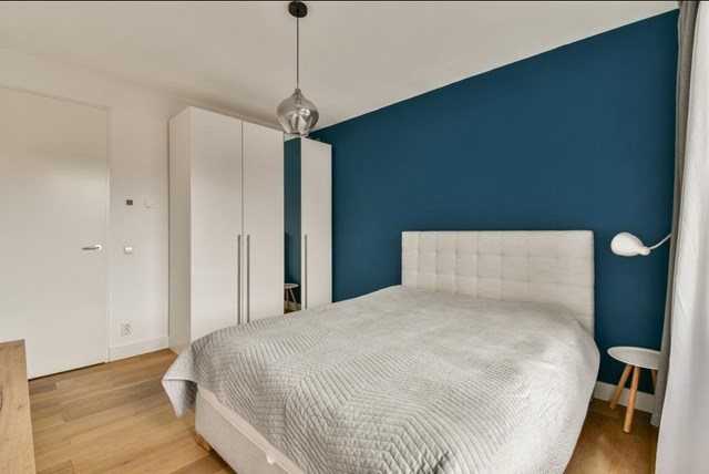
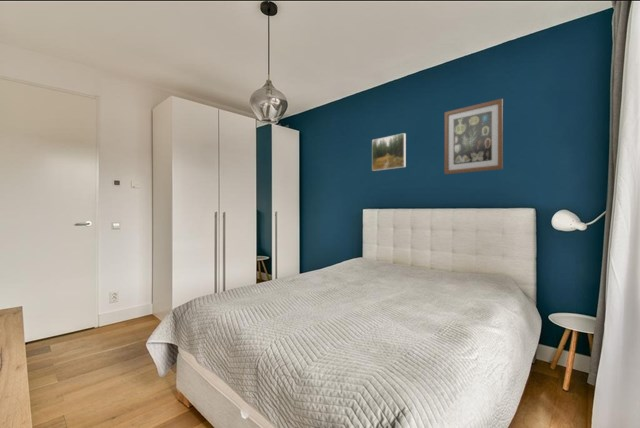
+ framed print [371,132,407,172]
+ wall art [444,98,504,175]
